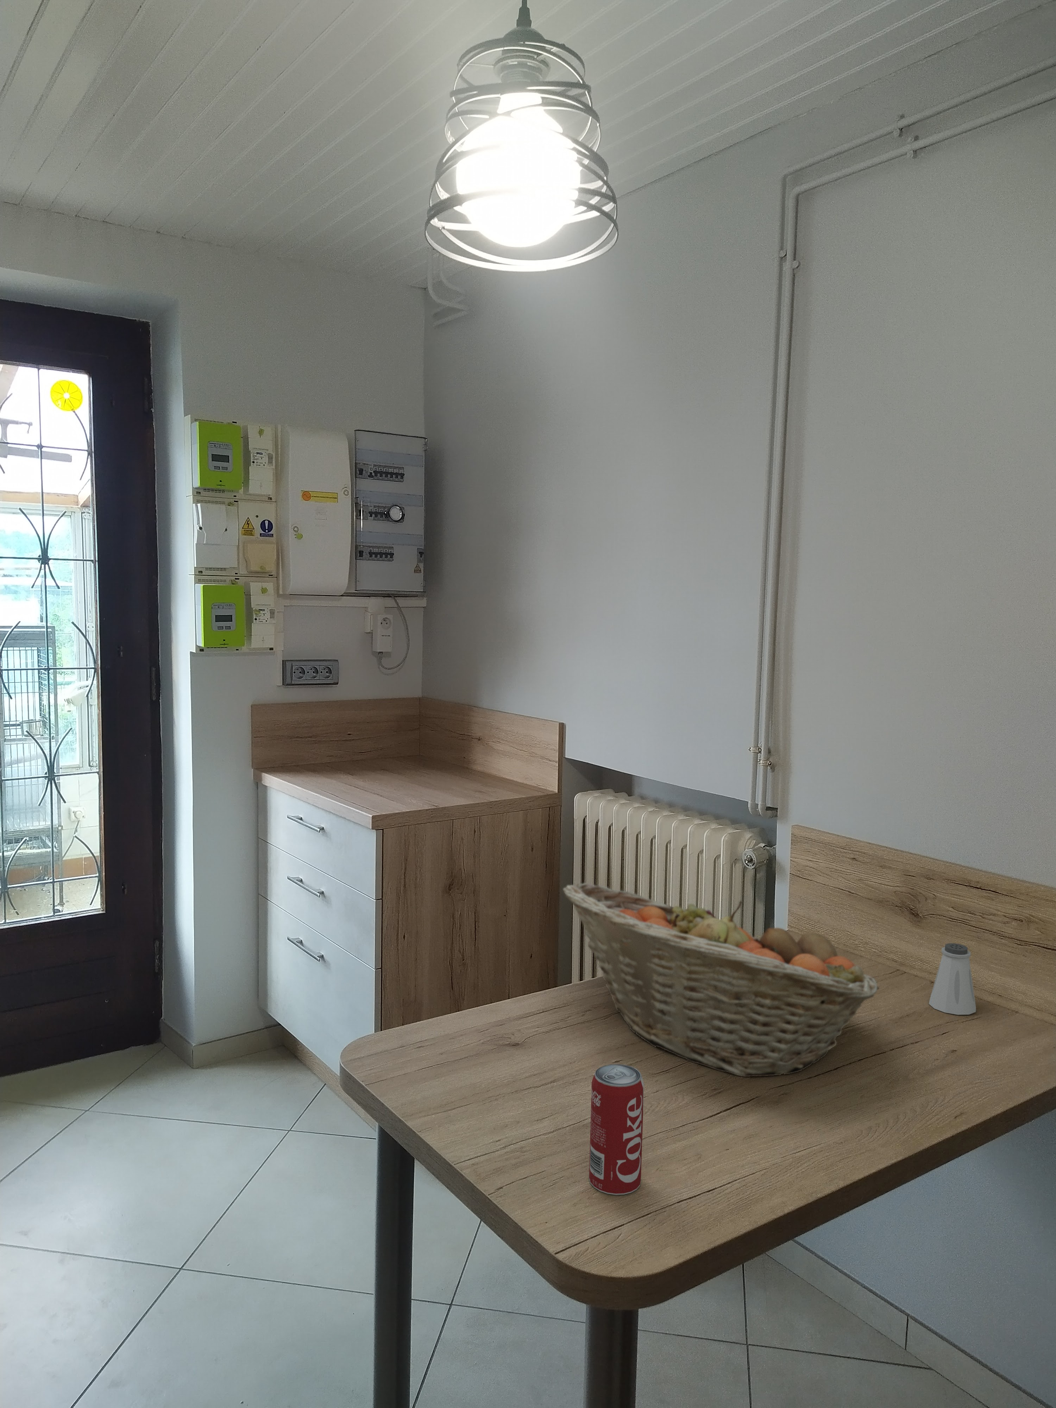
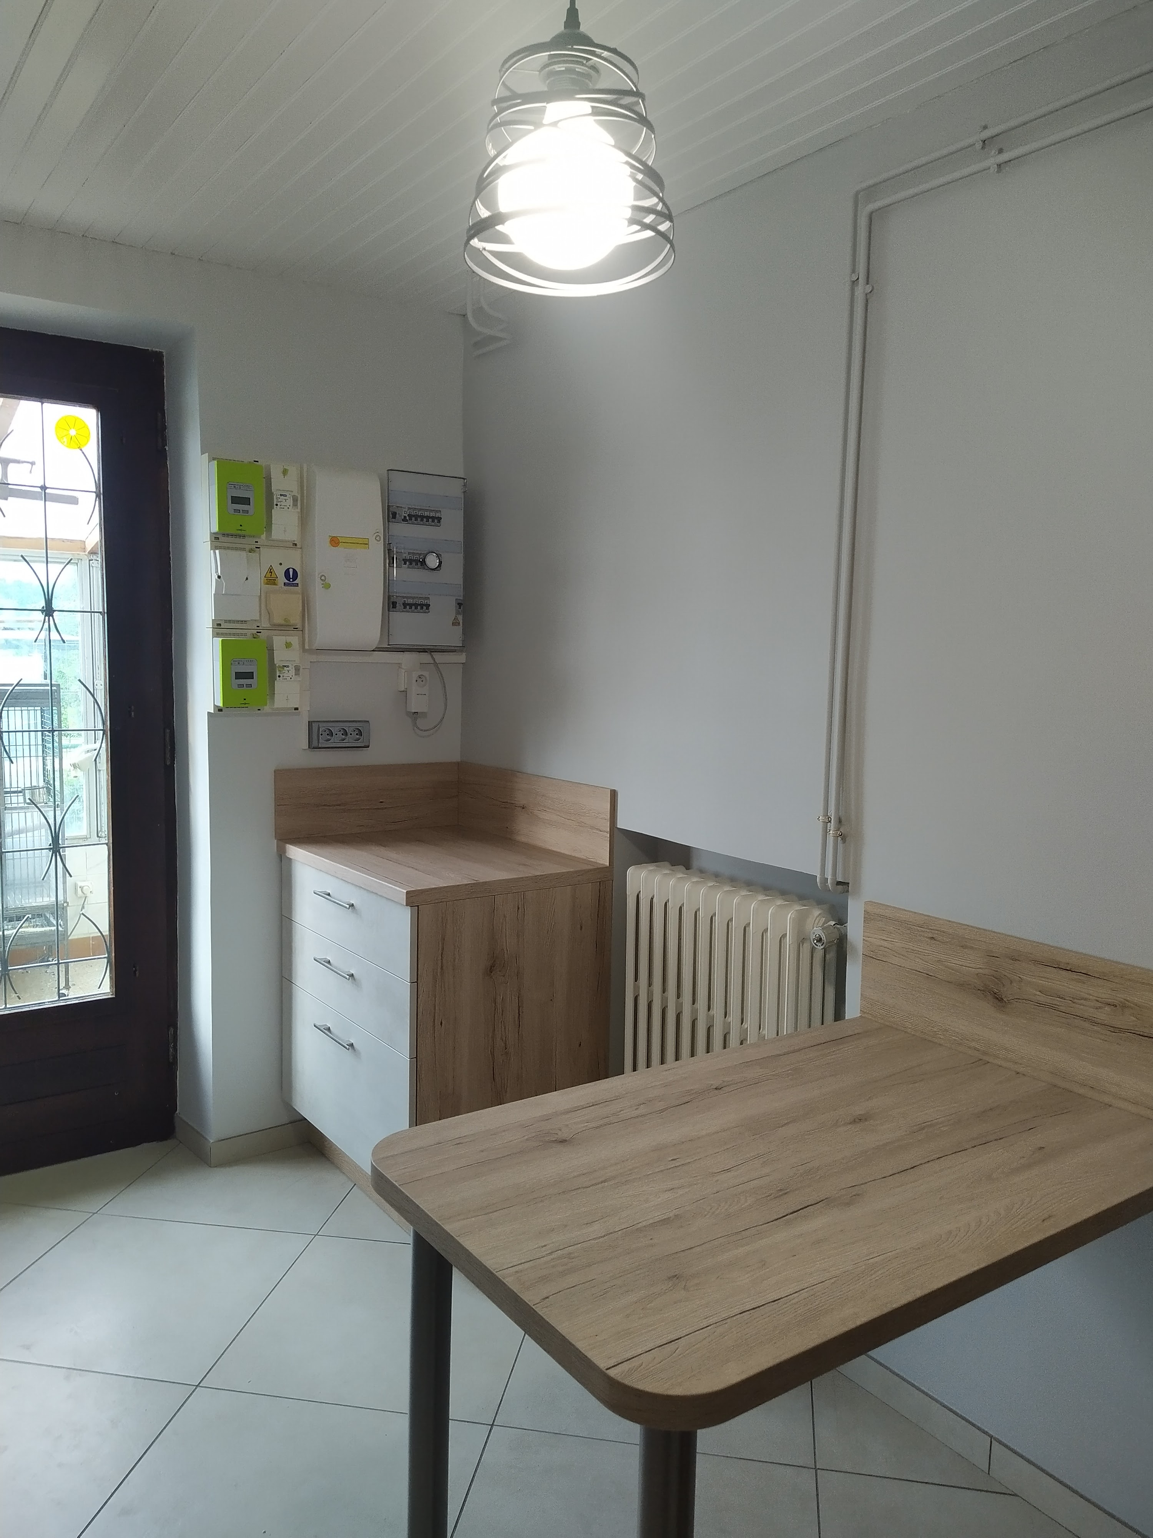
- fruit basket [562,882,880,1078]
- beverage can [589,1063,644,1195]
- saltshaker [928,943,976,1016]
